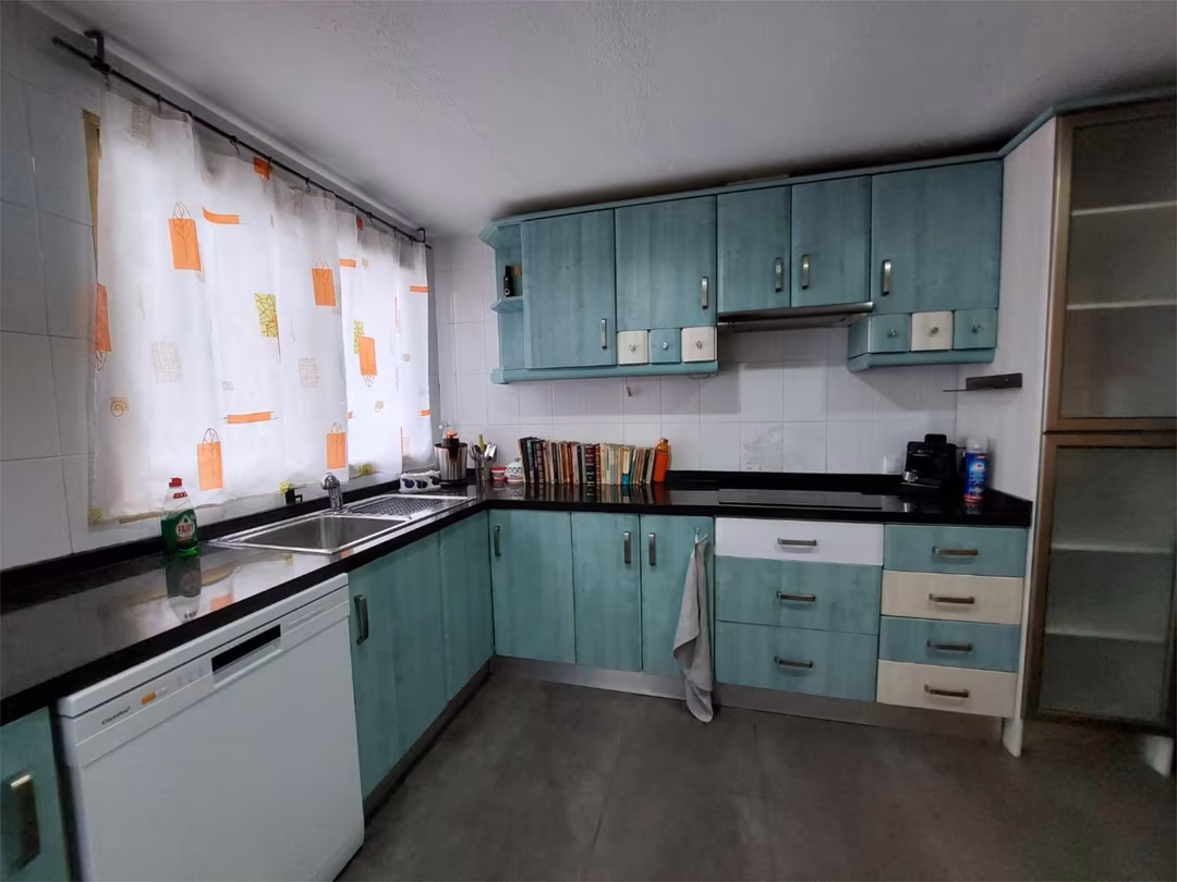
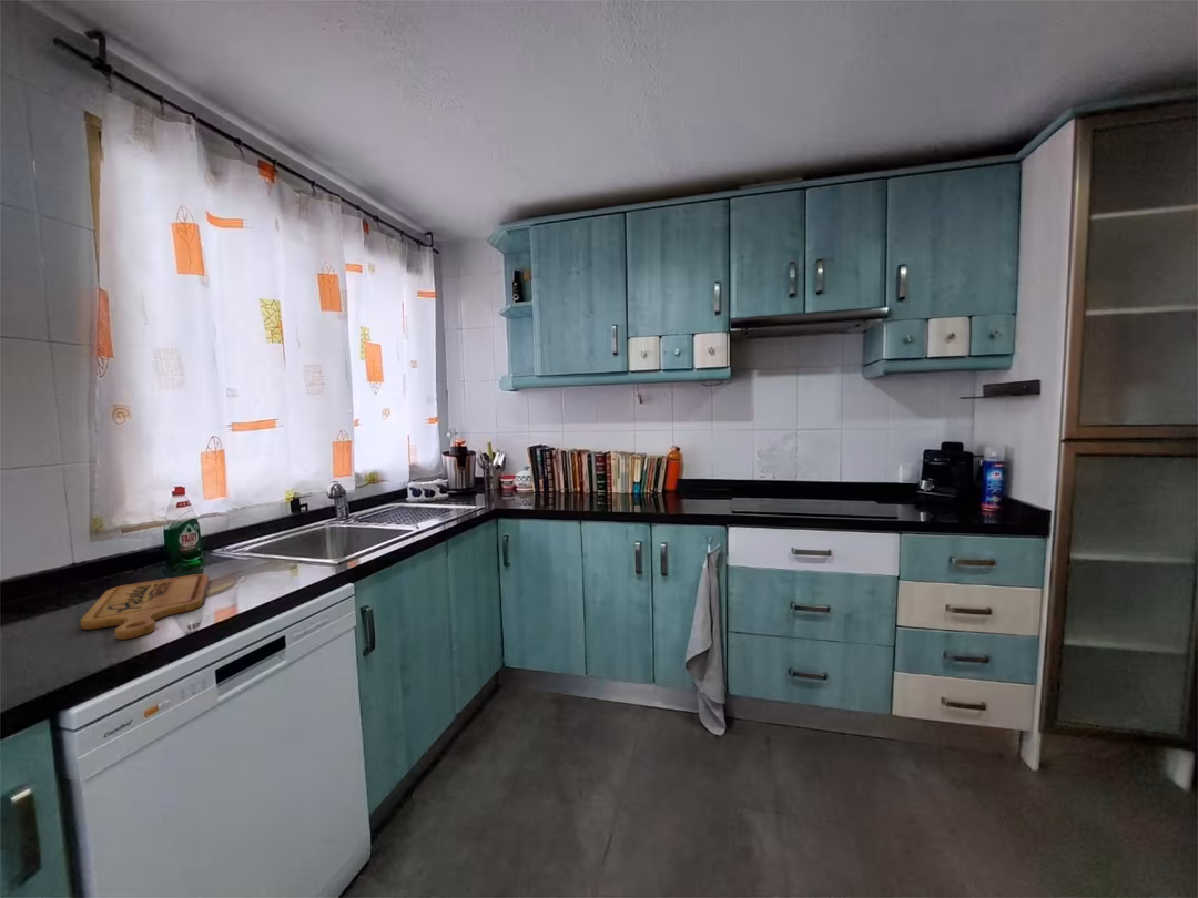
+ cutting board [79,573,210,641]
